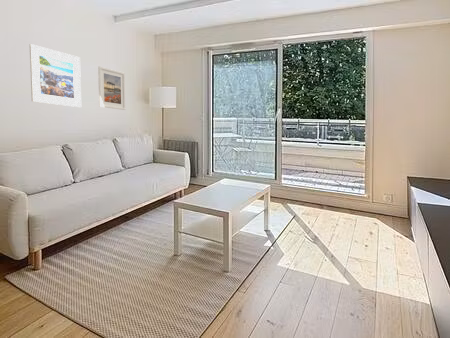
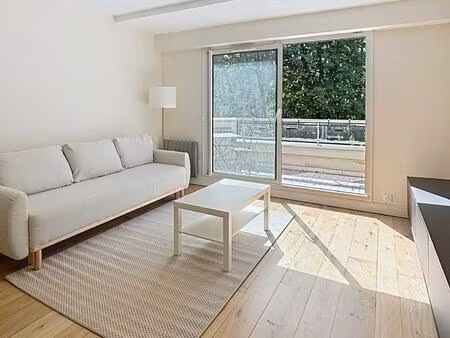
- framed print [97,65,126,111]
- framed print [28,43,82,108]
